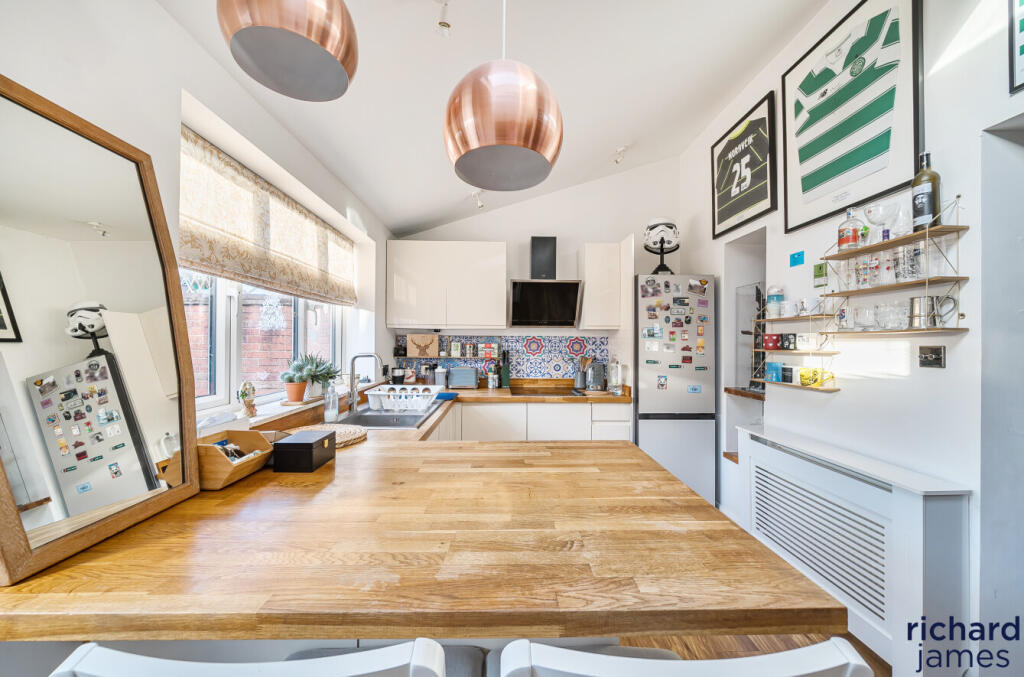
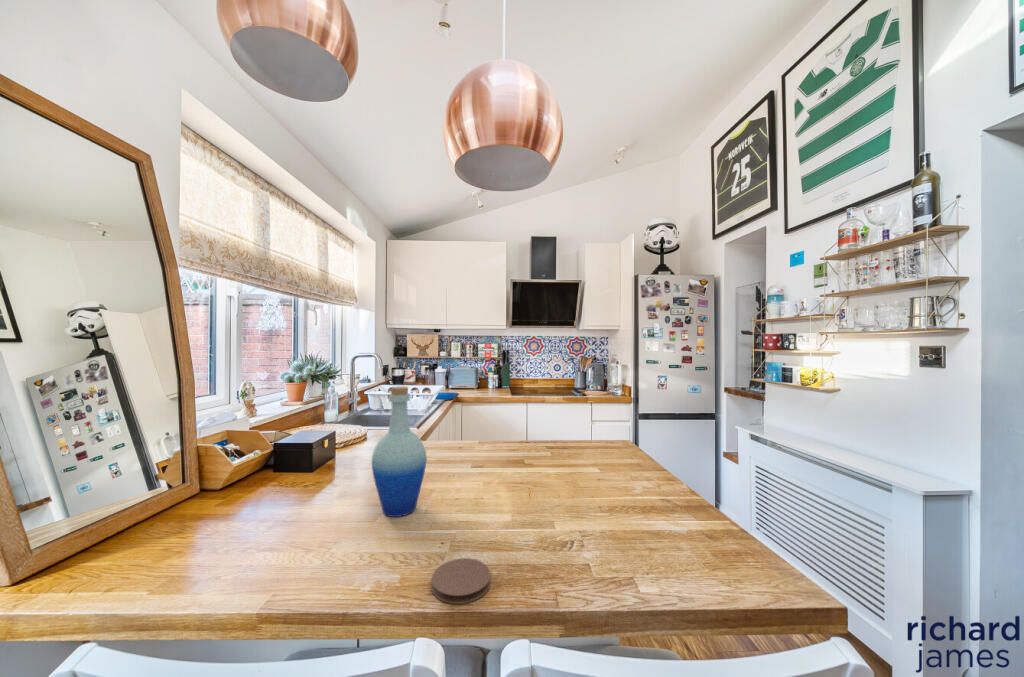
+ bottle [370,385,428,518]
+ coaster [431,557,492,605]
